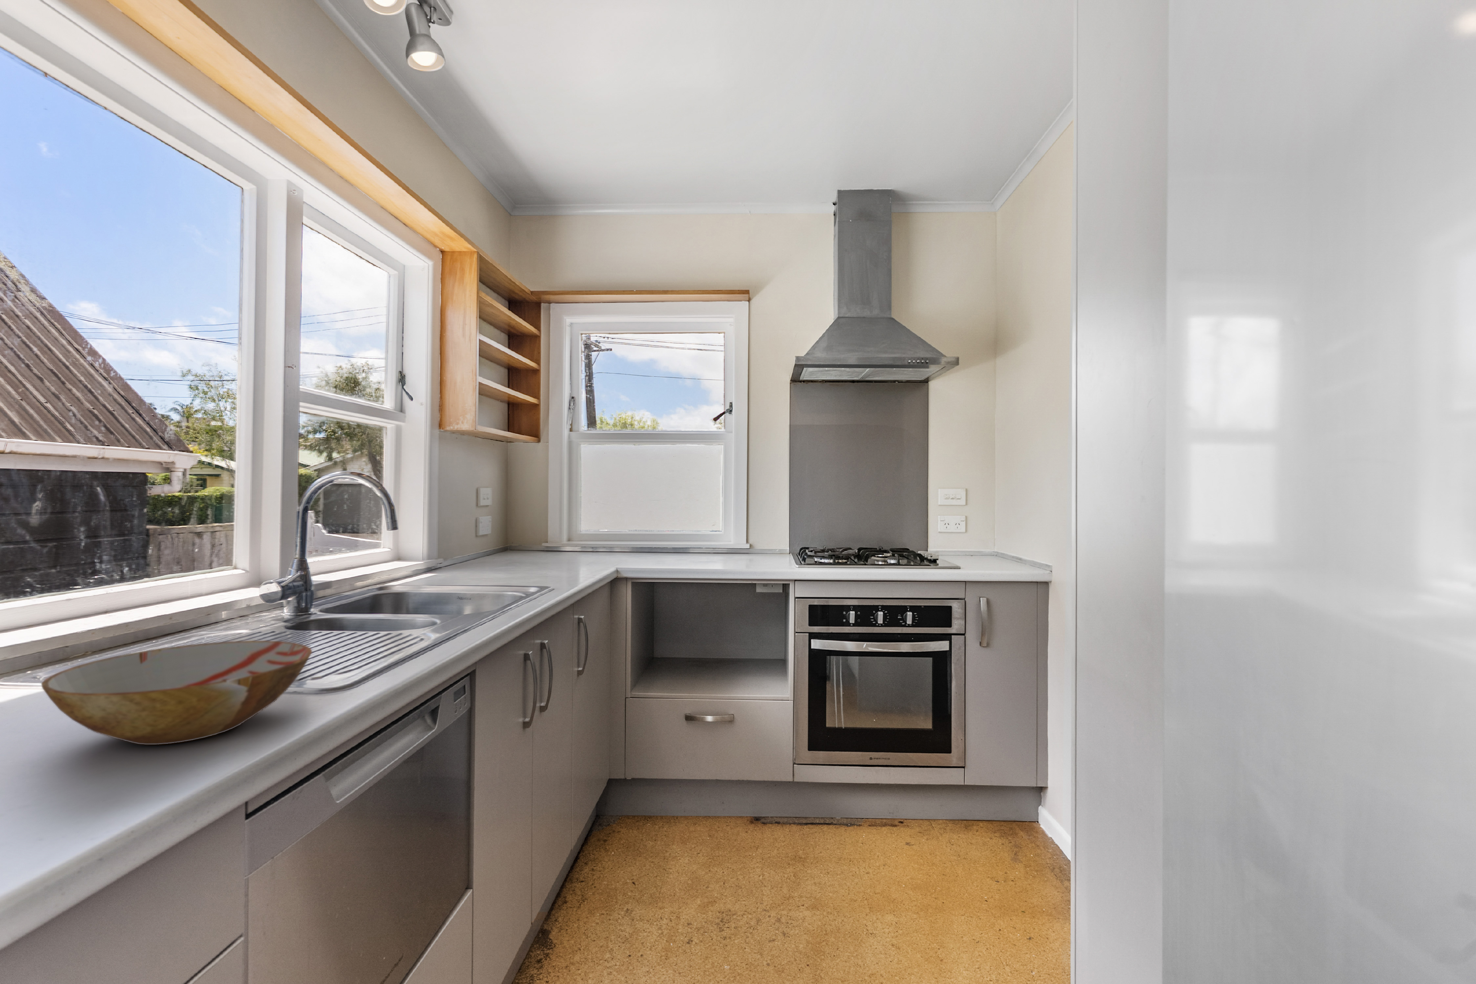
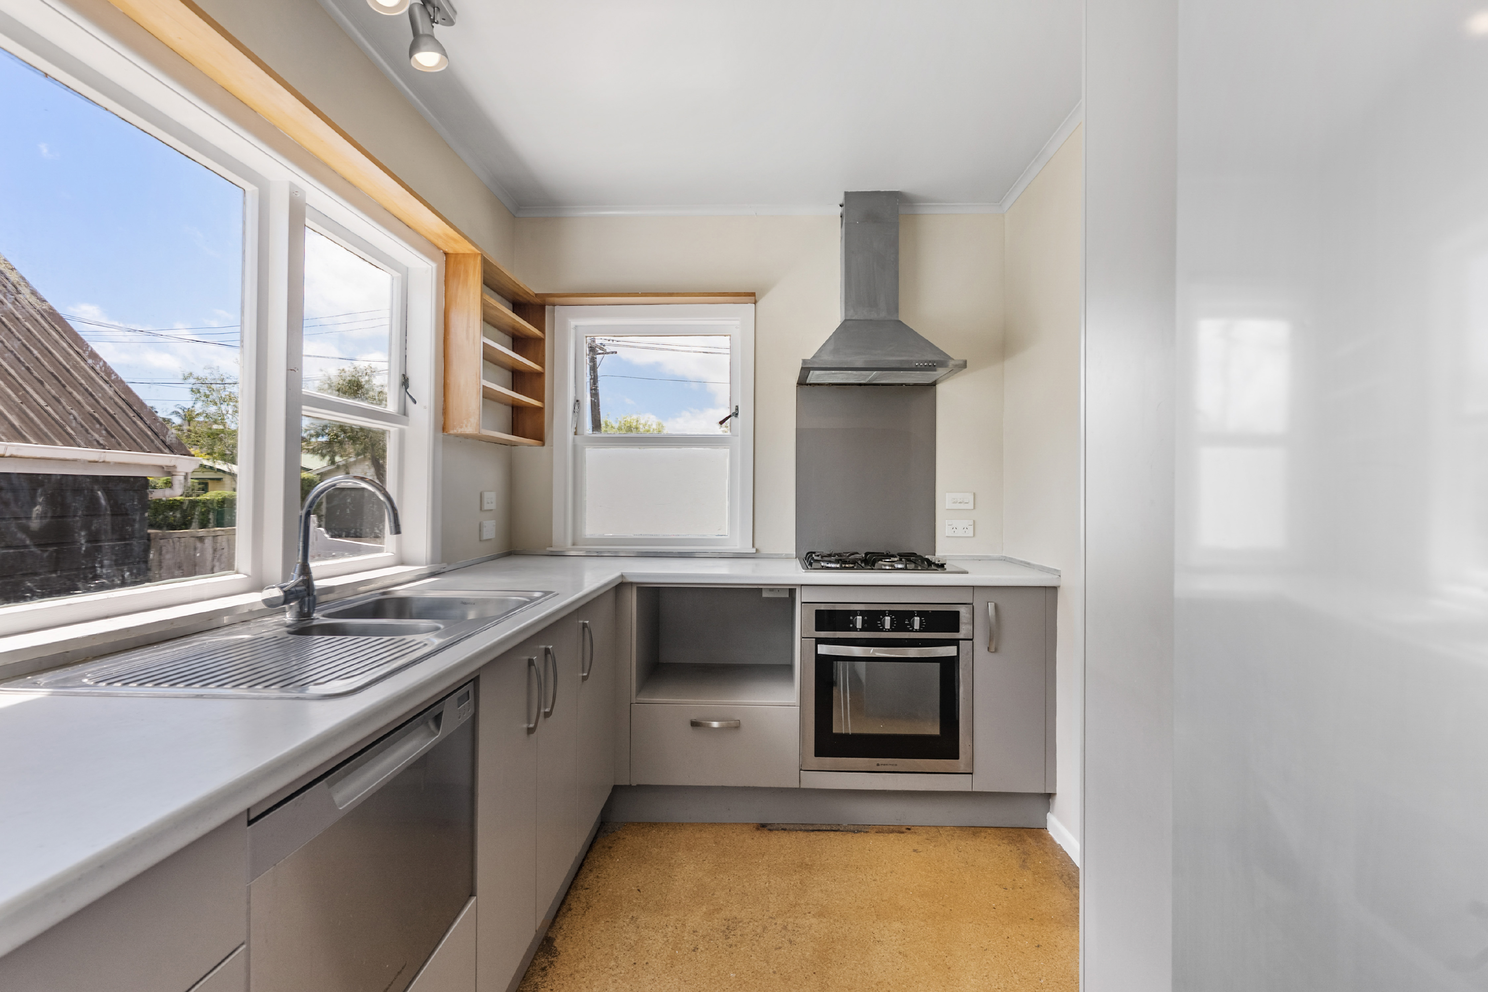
- bowl [41,640,312,745]
